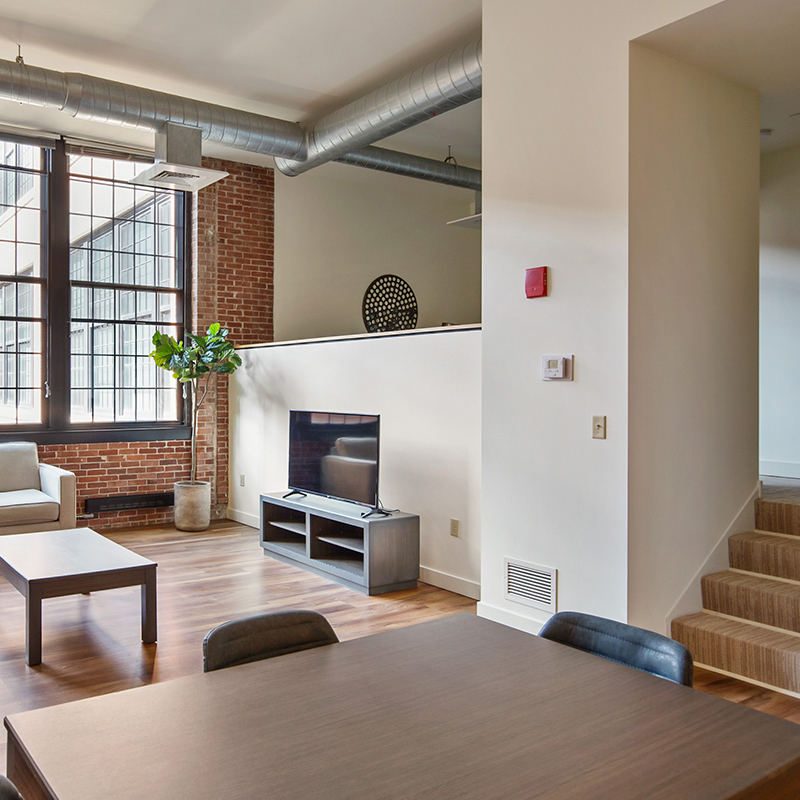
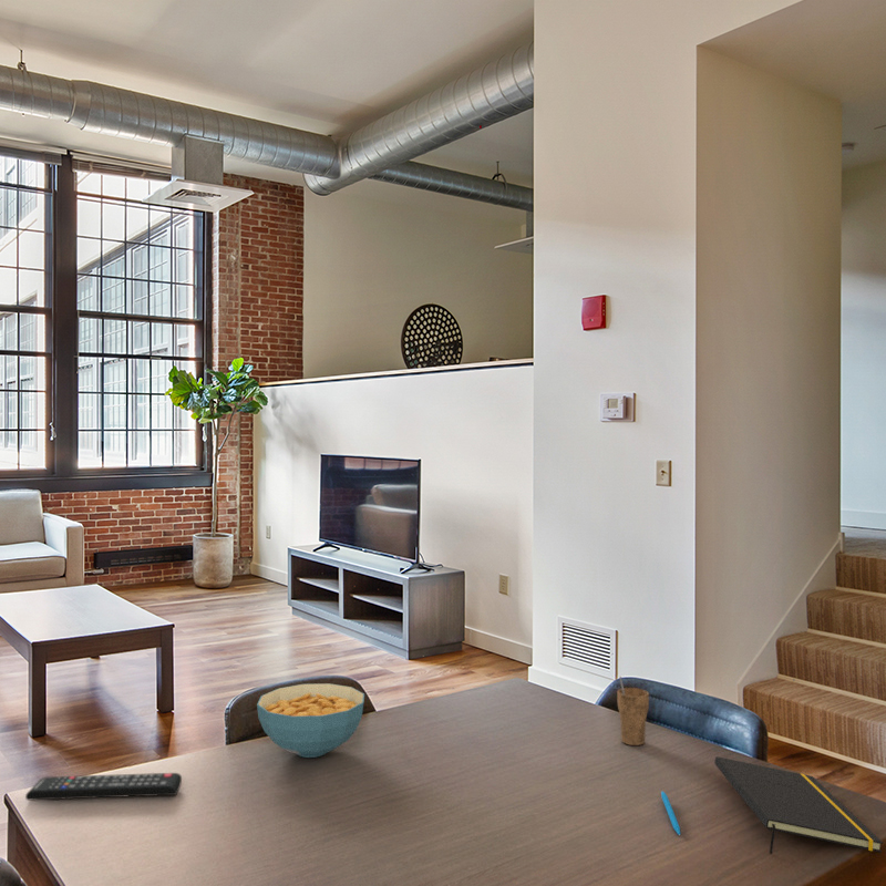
+ remote control [24,772,183,802]
+ pen [660,790,681,836]
+ cereal bowl [256,682,365,759]
+ cup [616,676,650,746]
+ notepad [713,755,884,855]
